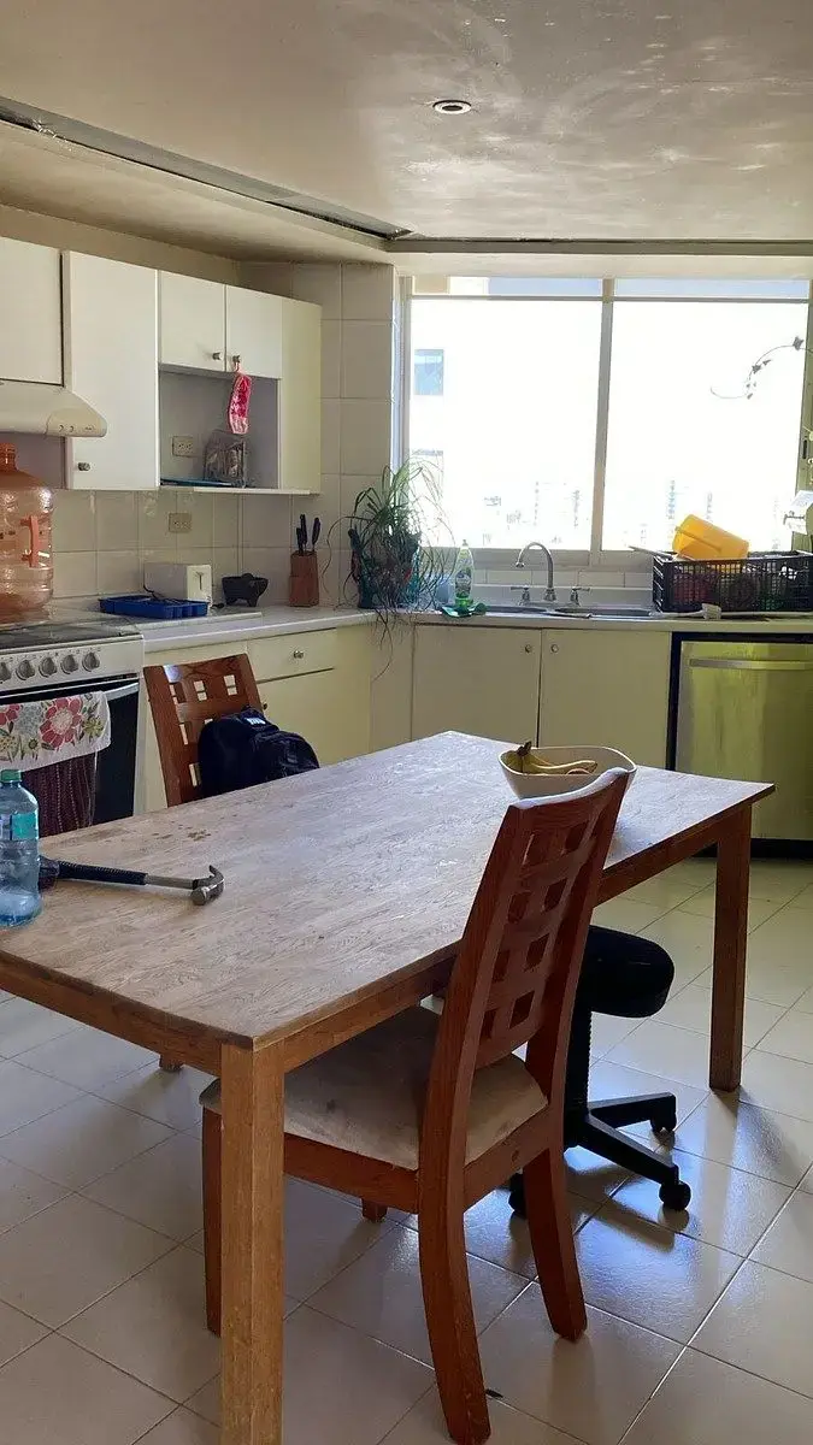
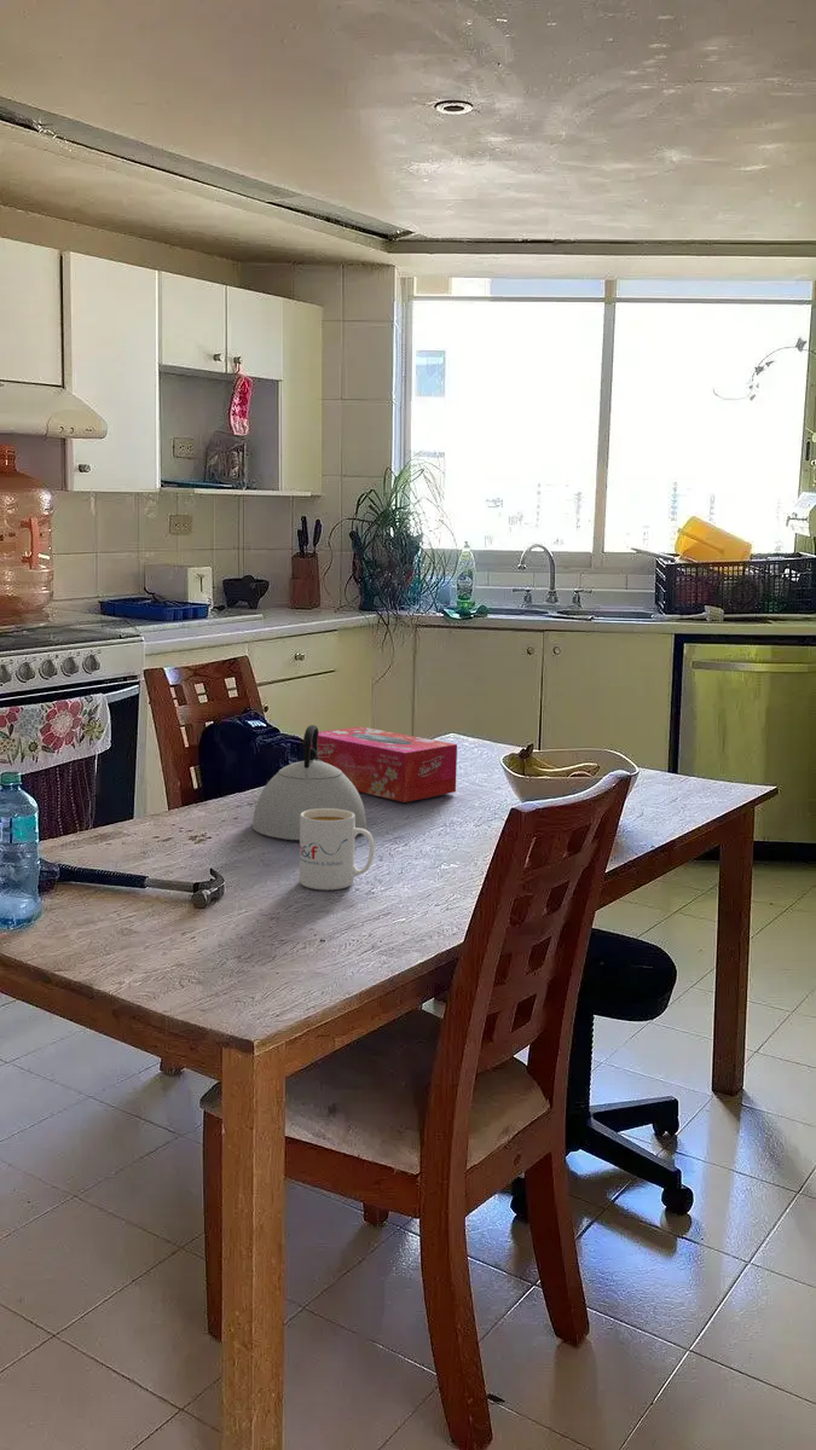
+ mug [299,808,376,891]
+ kettle [251,724,369,841]
+ tissue box [311,725,458,804]
